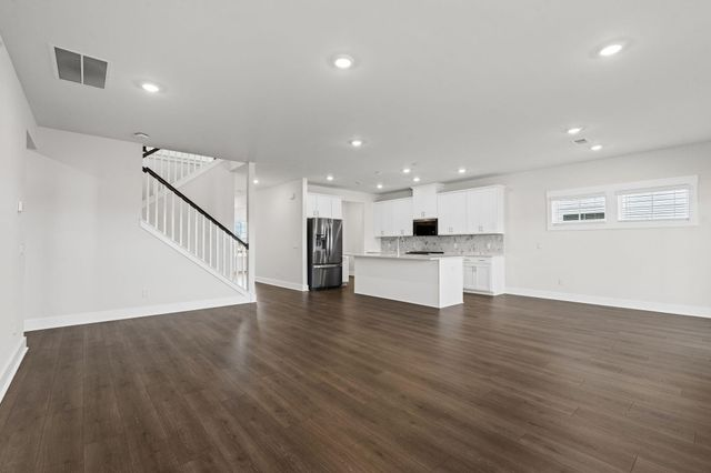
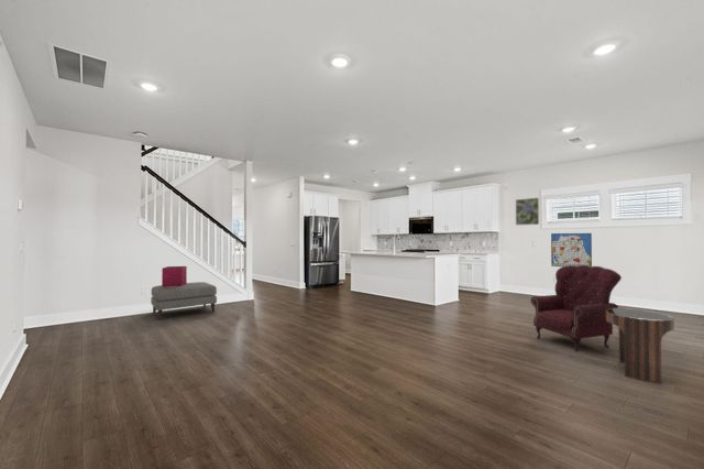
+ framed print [515,197,540,227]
+ ottoman [150,281,218,321]
+ storage bin [161,265,188,287]
+ armchair [530,265,623,352]
+ side table [605,307,675,384]
+ wall art [550,232,593,268]
